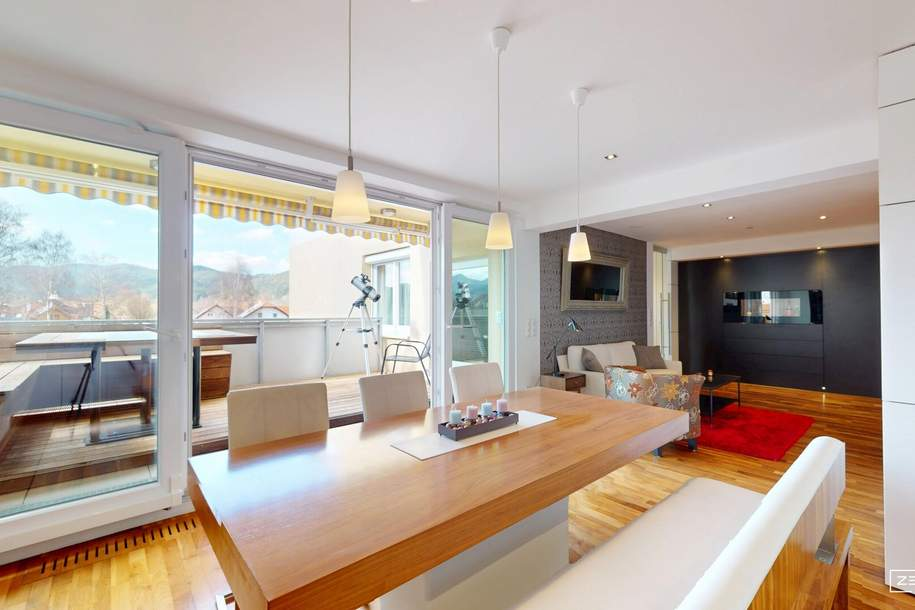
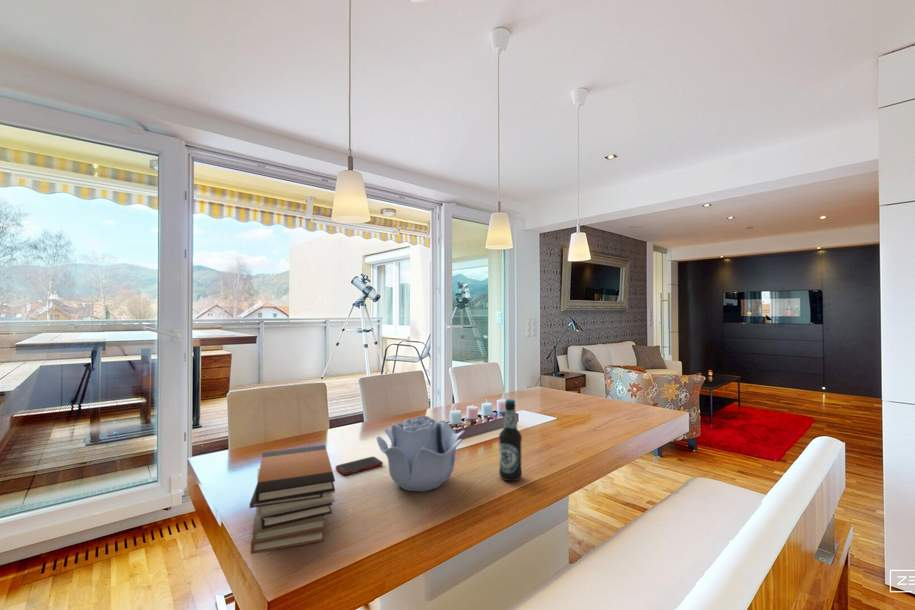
+ book stack [249,444,336,555]
+ bottle [498,398,523,482]
+ decorative bowl [376,414,466,492]
+ cell phone [335,456,384,476]
